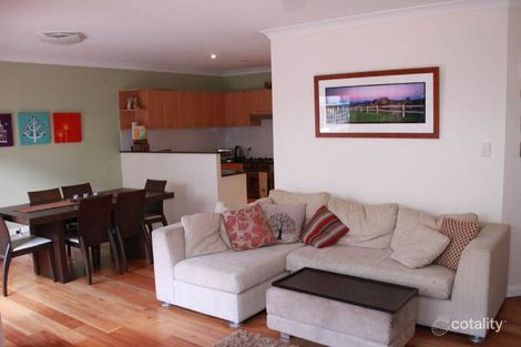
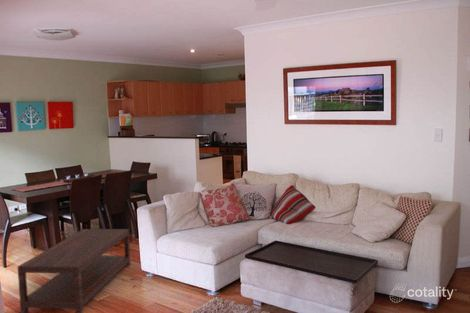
+ coffee table [17,228,132,313]
